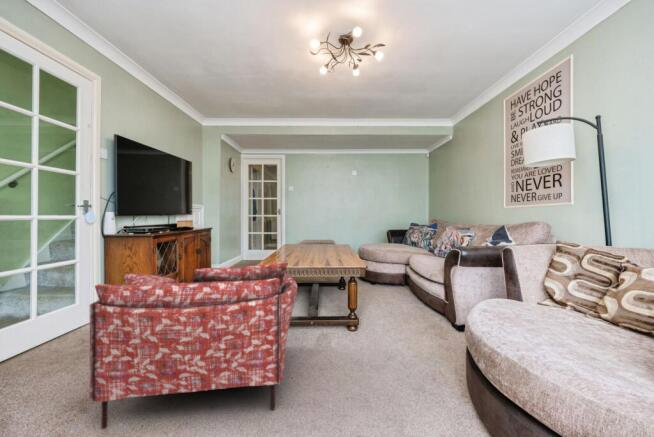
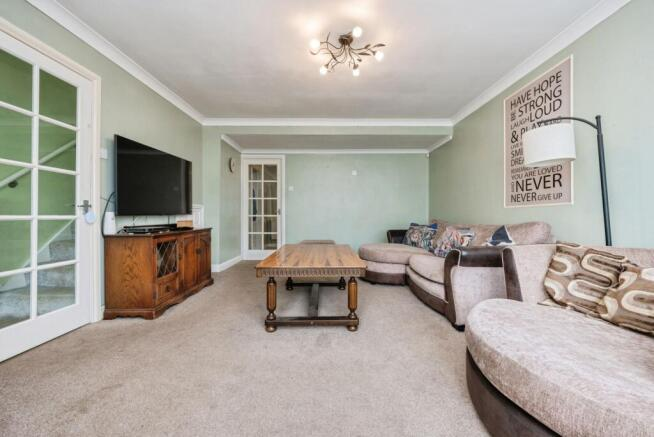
- armchair [89,261,298,430]
